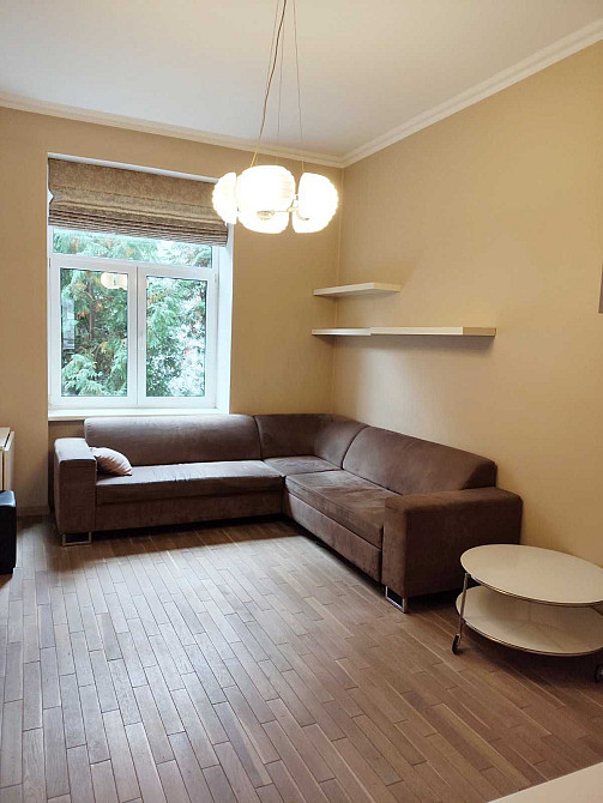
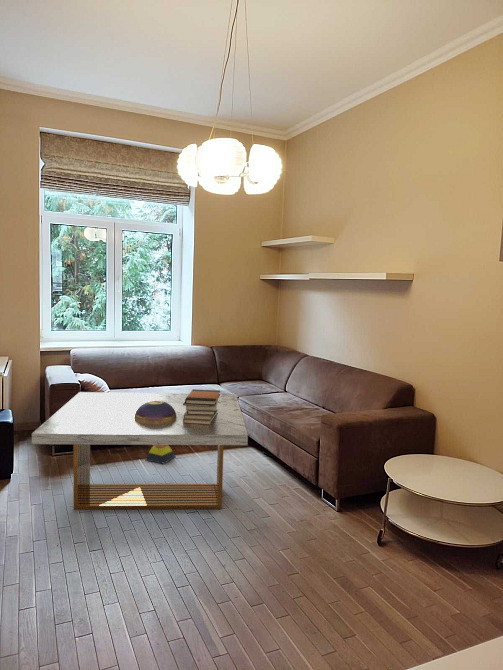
+ coffee table [31,391,249,511]
+ decorative bowl [134,400,177,424]
+ book stack [183,388,221,425]
+ stacking toy [144,445,177,465]
